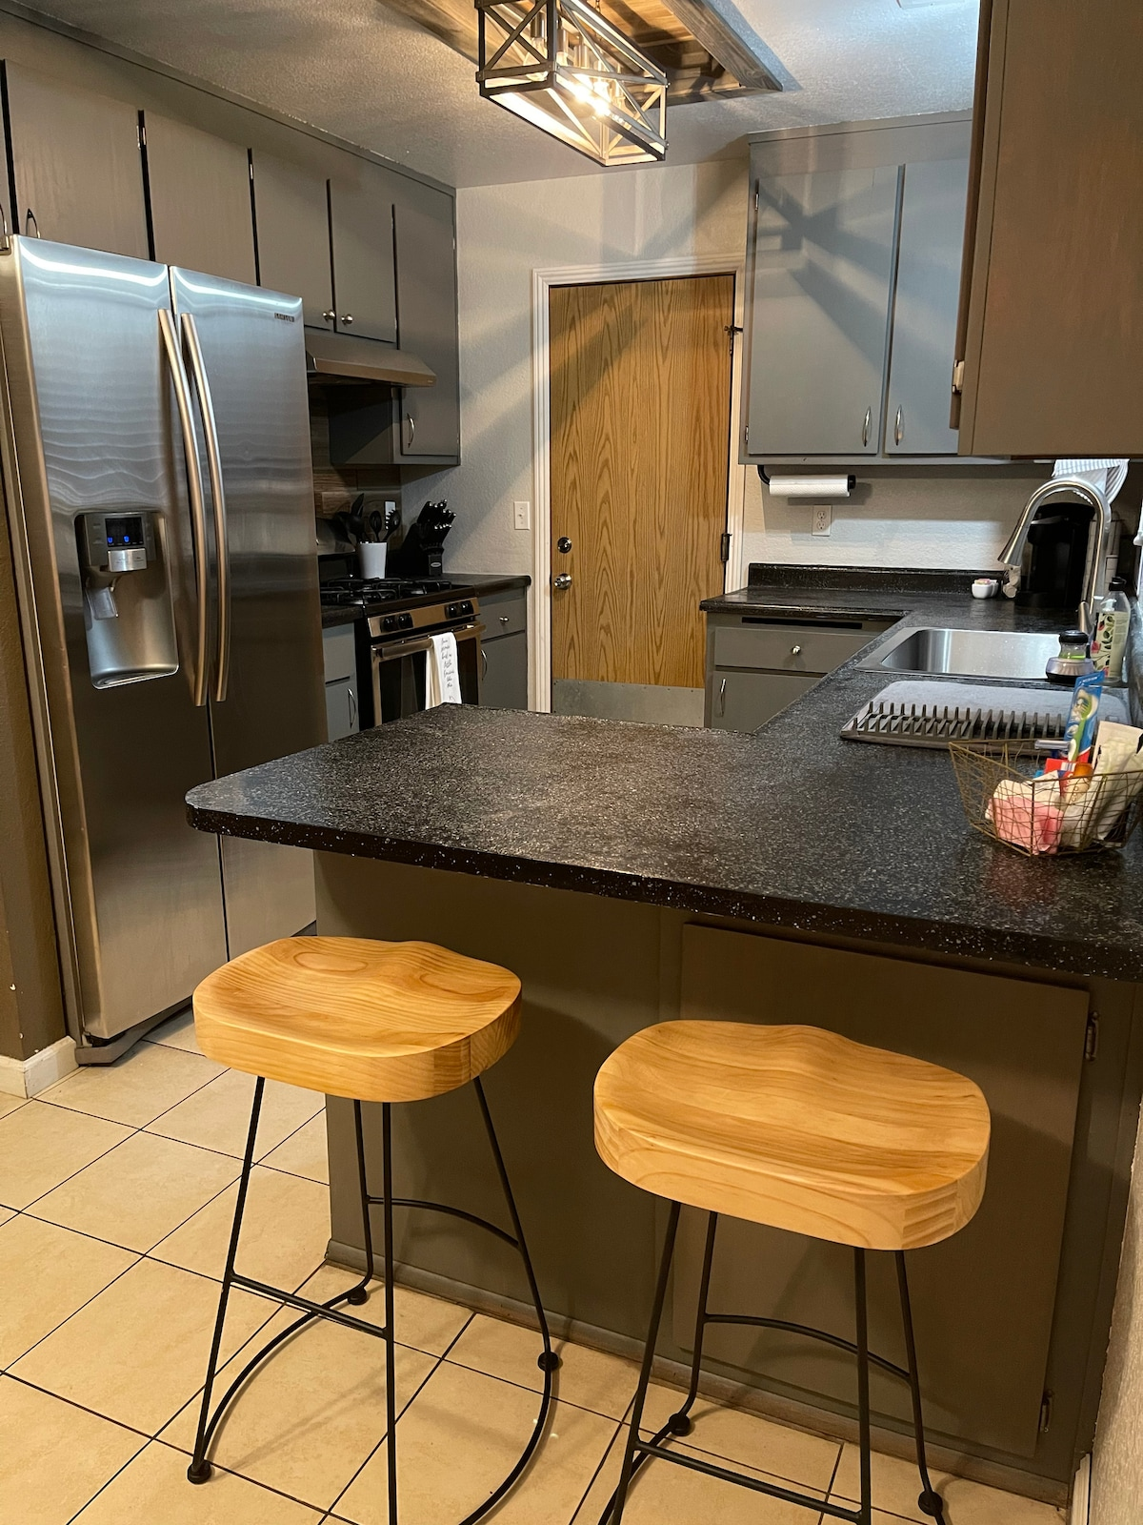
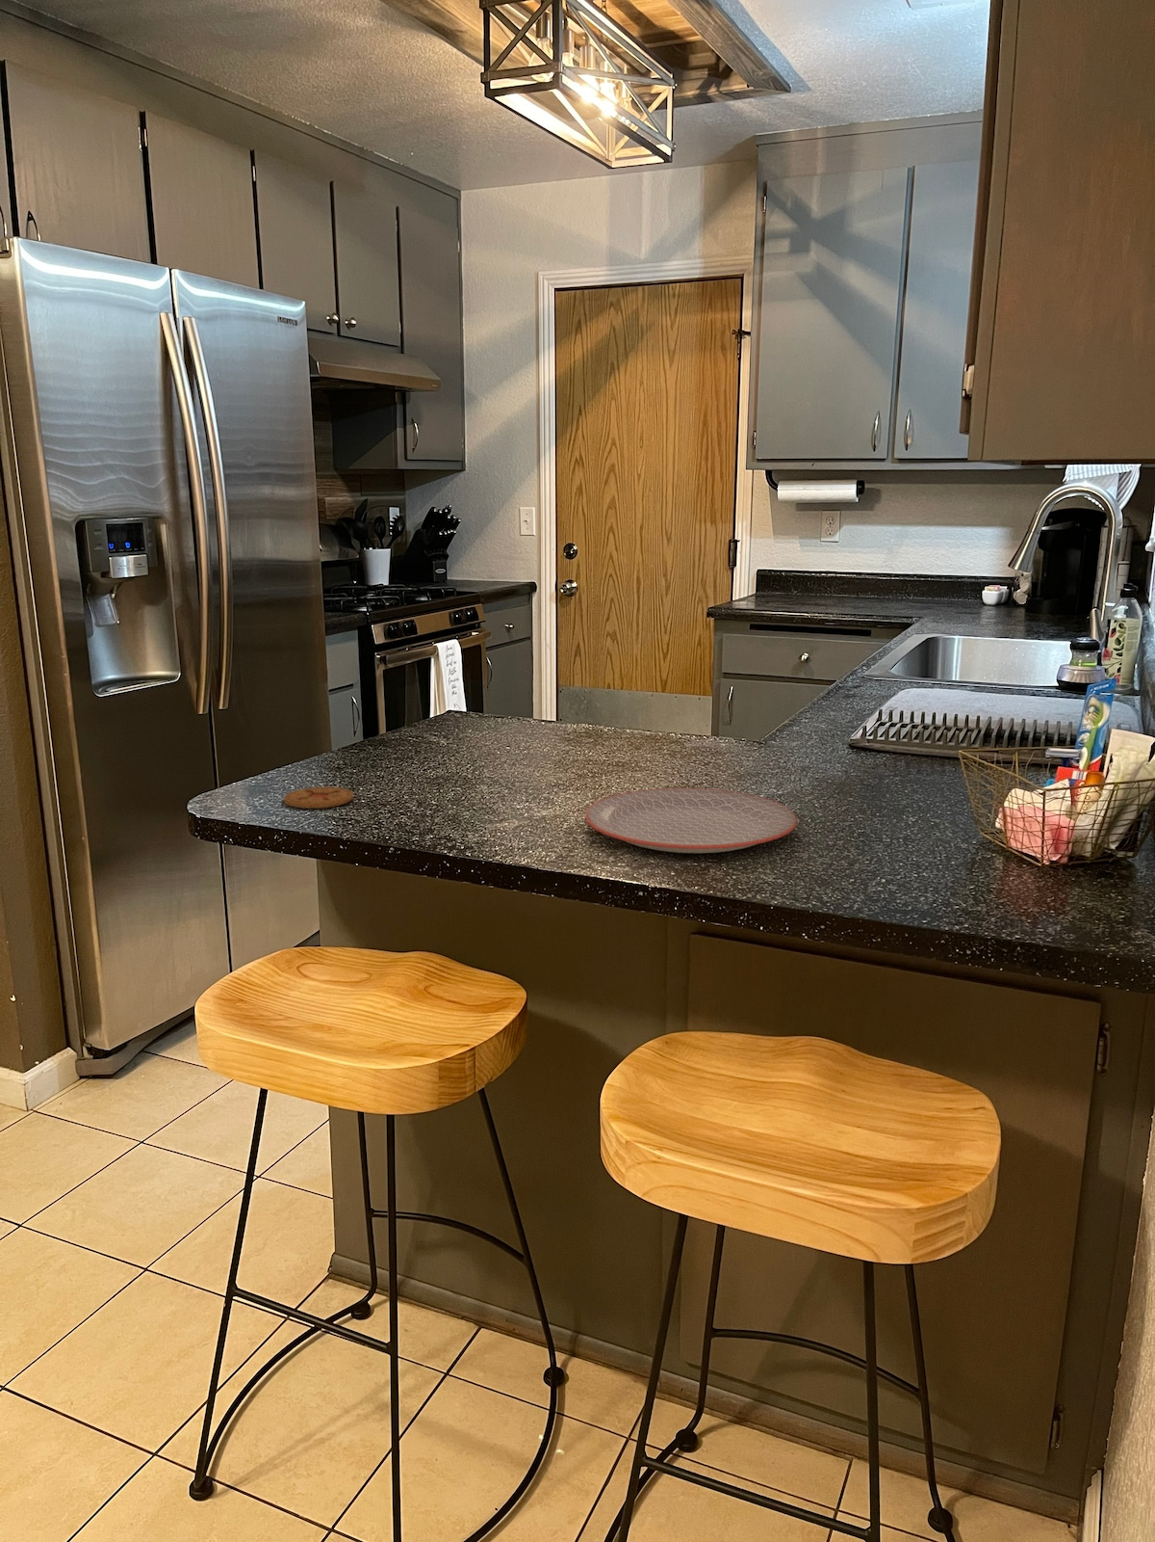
+ plate [585,787,798,854]
+ coaster [283,786,354,810]
